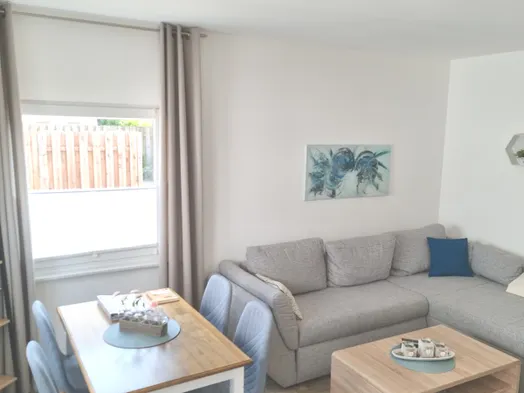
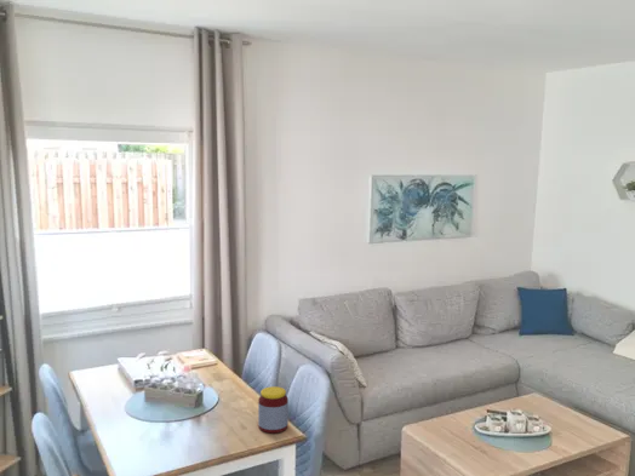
+ jar [257,385,290,435]
